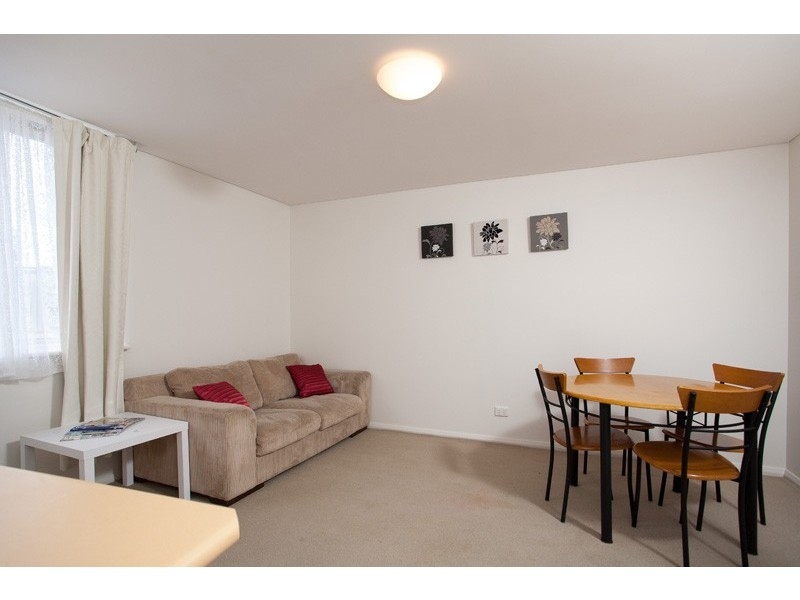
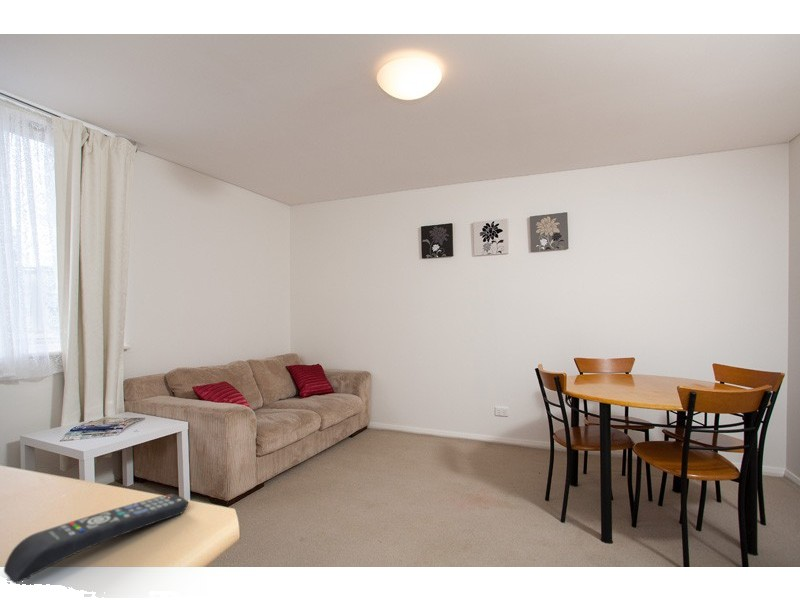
+ remote control [3,493,189,584]
